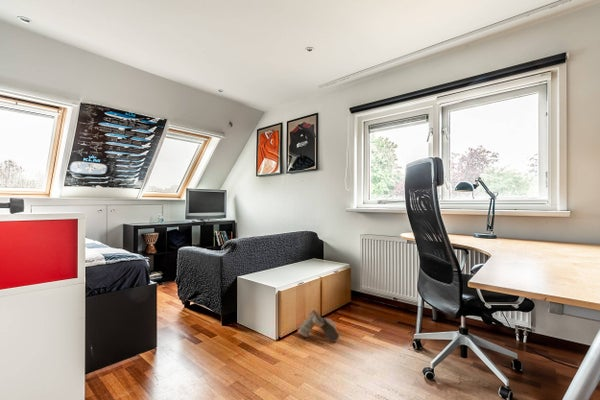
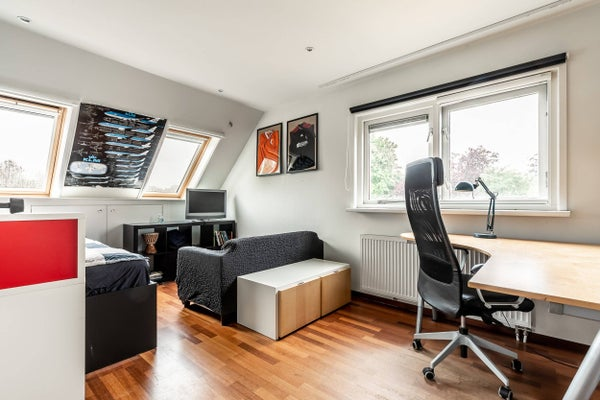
- boots [297,309,341,343]
